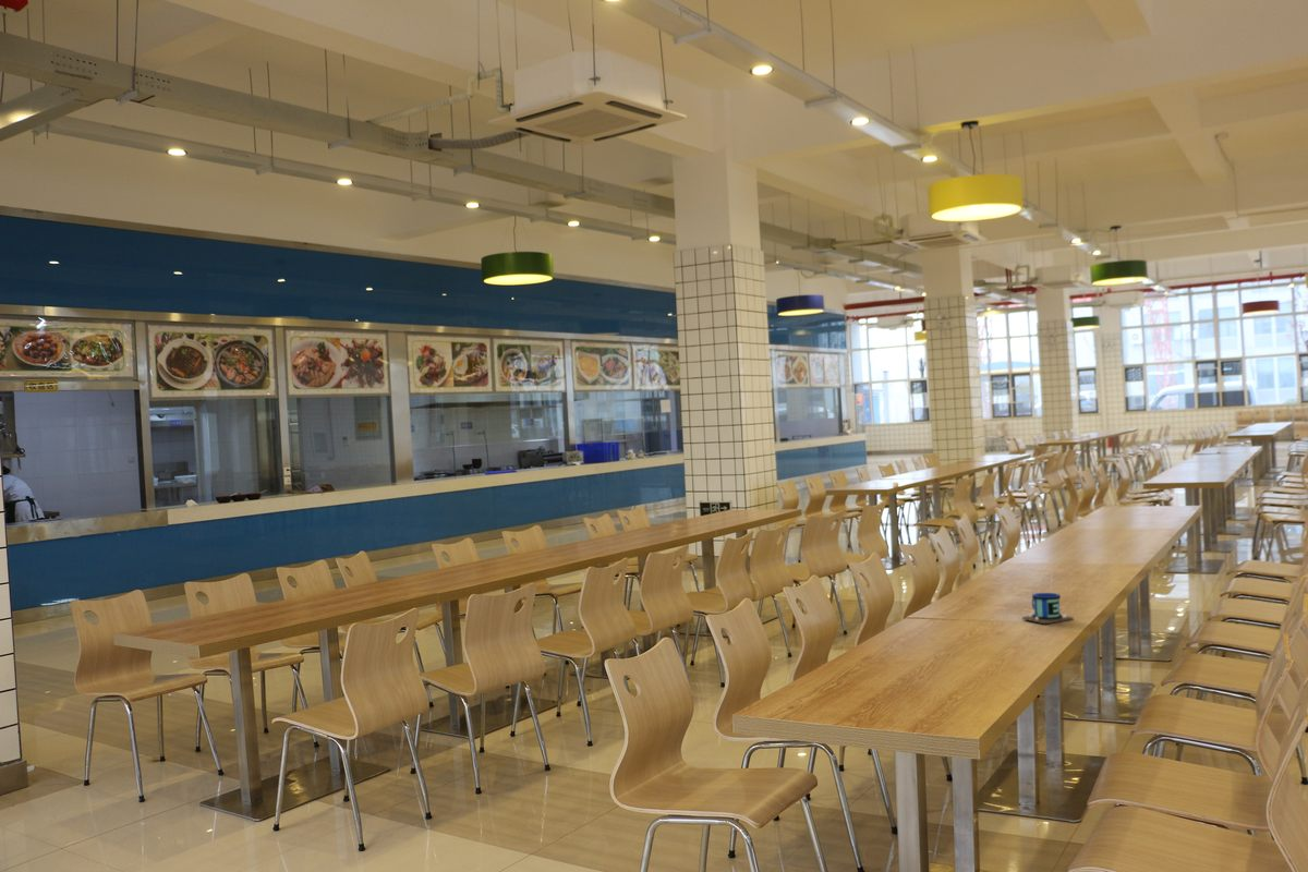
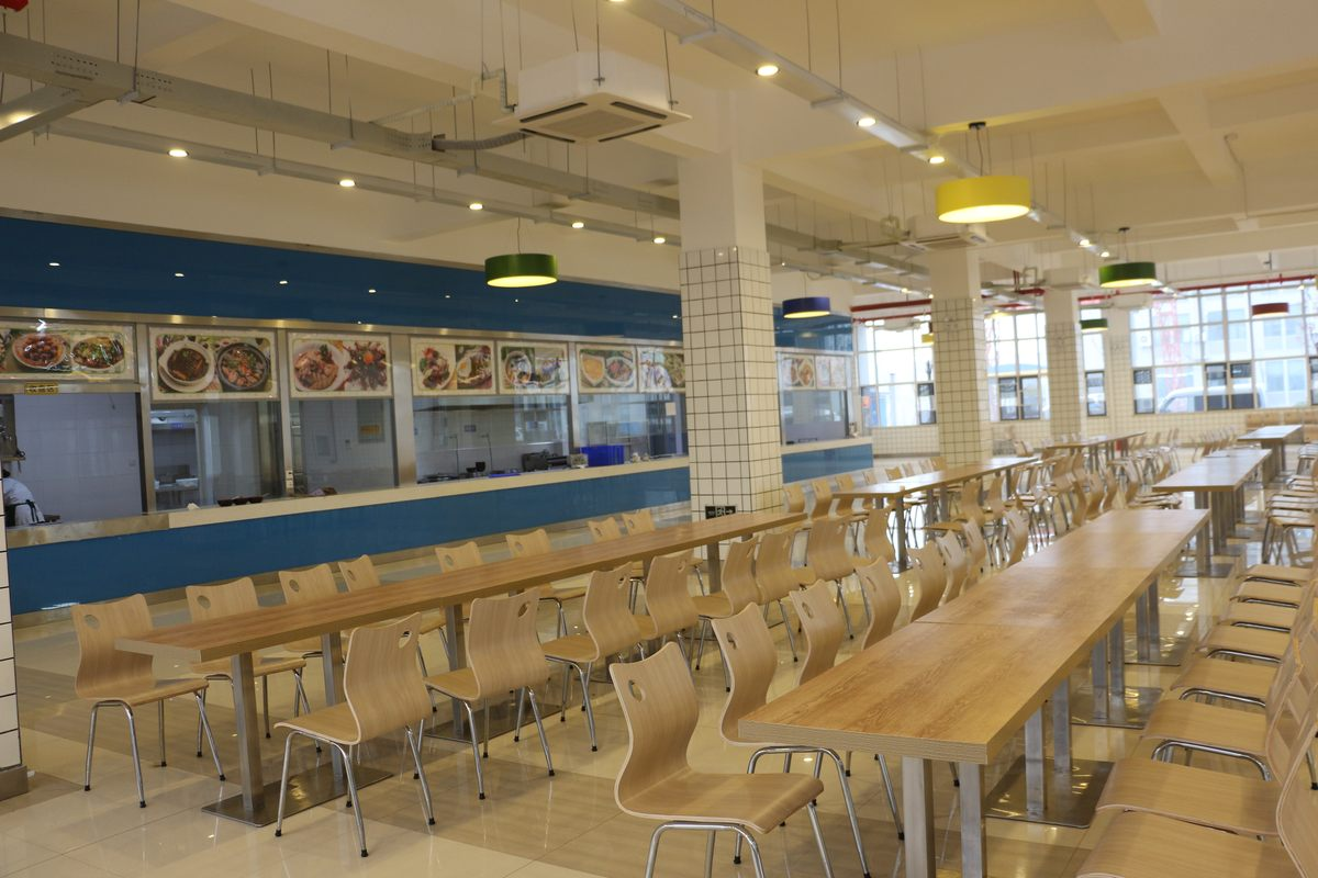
- mug [1021,566,1075,625]
